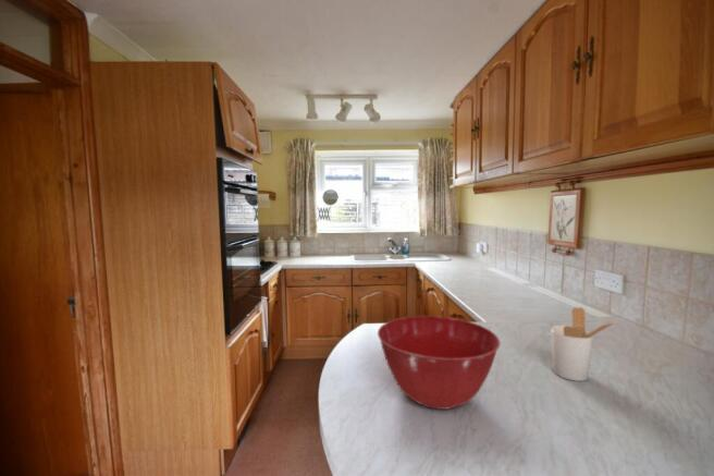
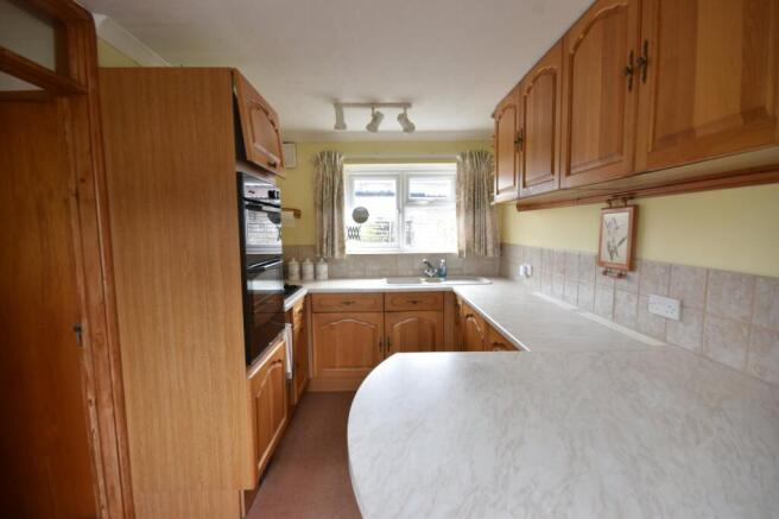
- mixing bowl [377,315,501,411]
- utensil holder [550,306,619,382]
